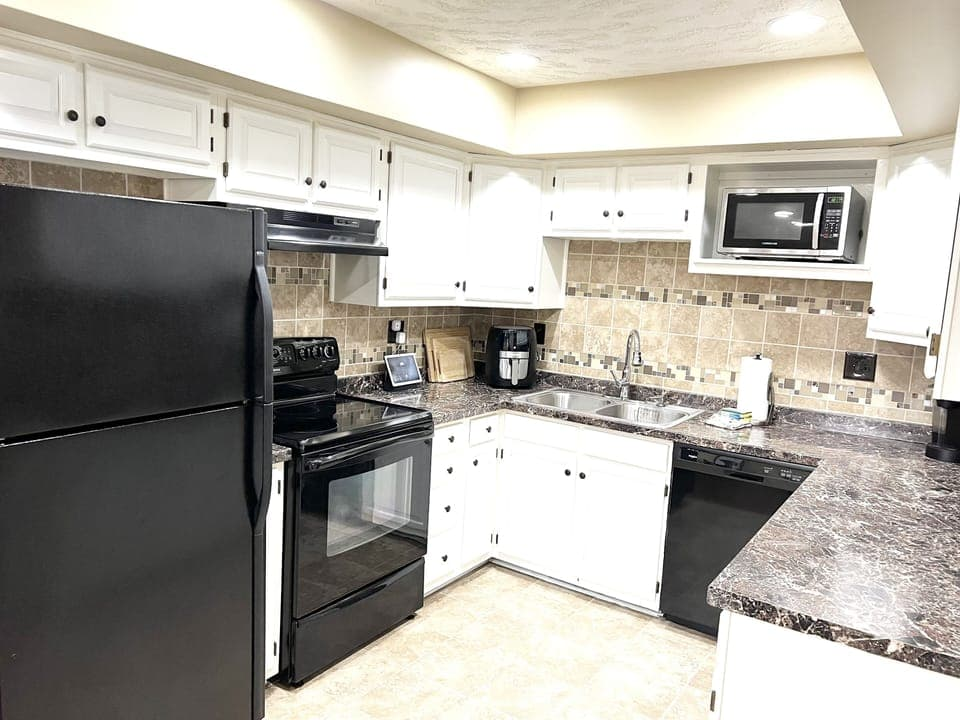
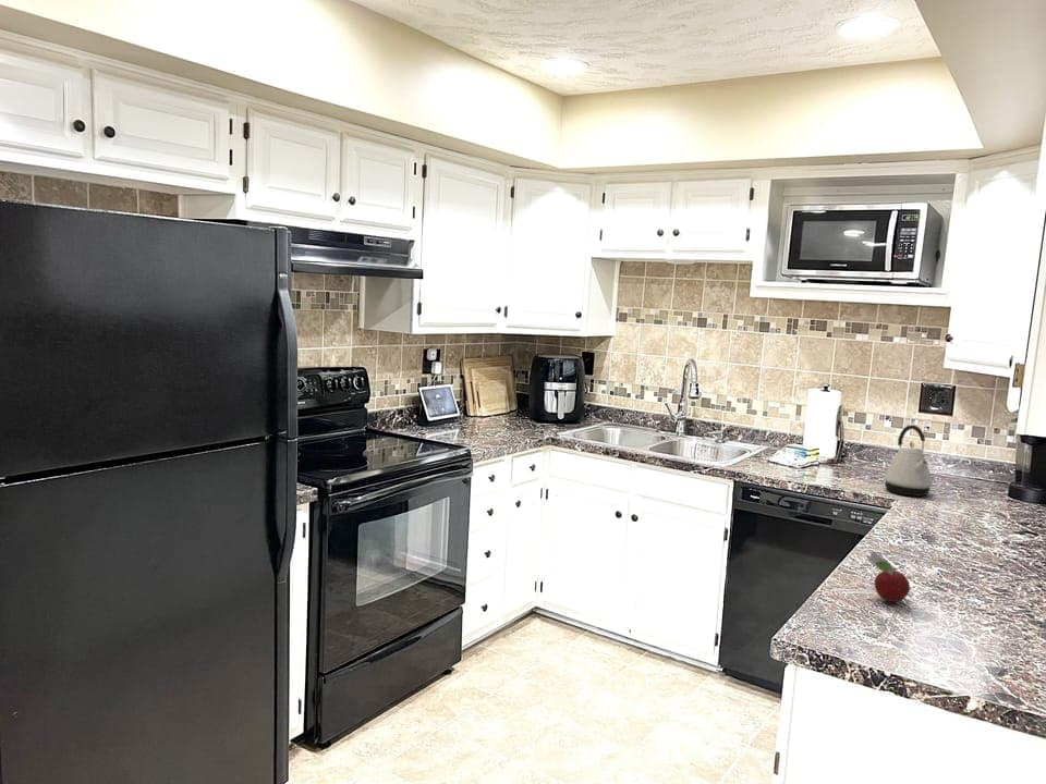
+ fruit [866,551,911,603]
+ kettle [883,424,934,498]
